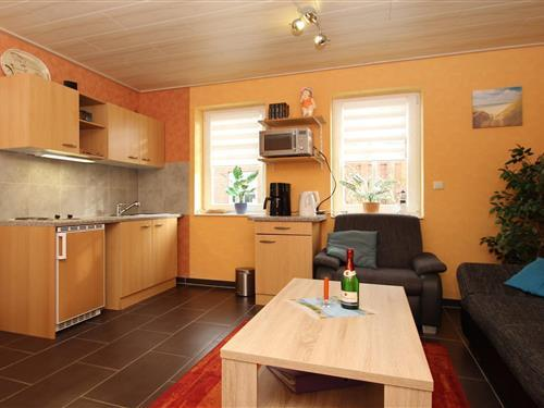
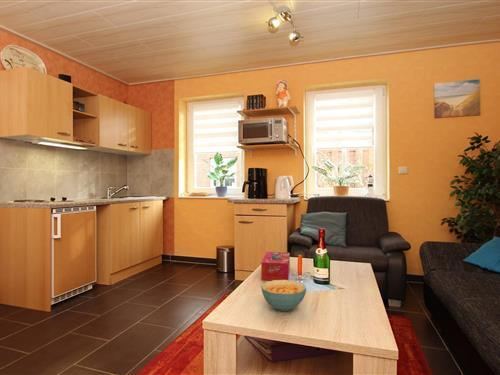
+ cereal bowl [260,279,307,312]
+ tissue box [260,251,291,281]
